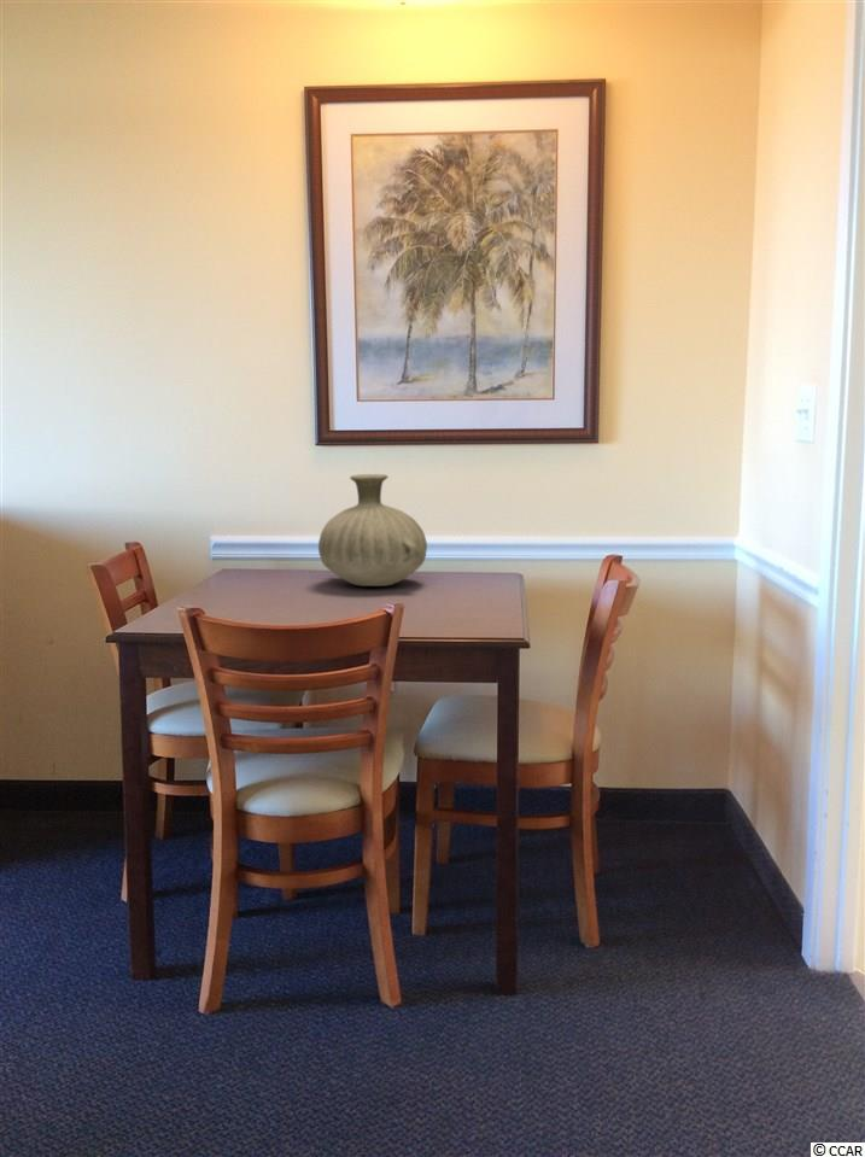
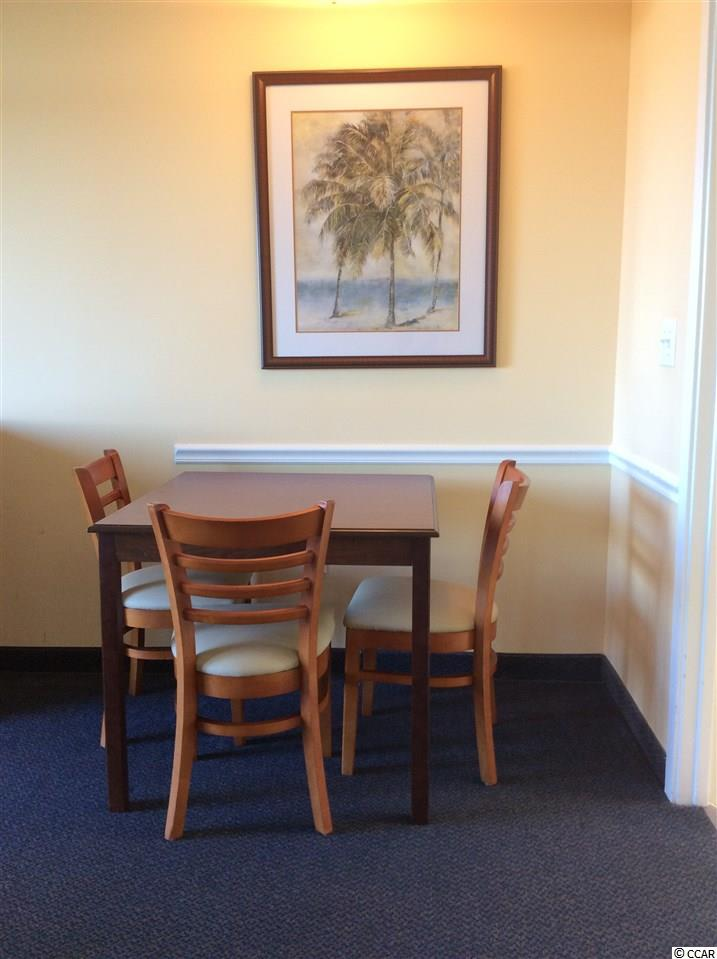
- vase [317,473,428,588]
